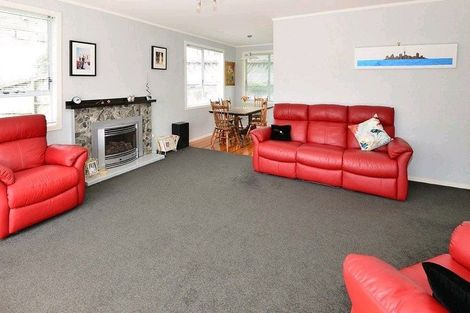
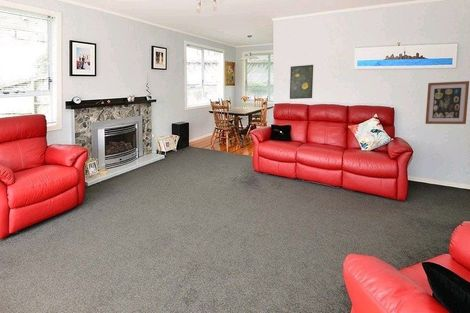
+ wall art [424,80,470,125]
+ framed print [289,64,314,100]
